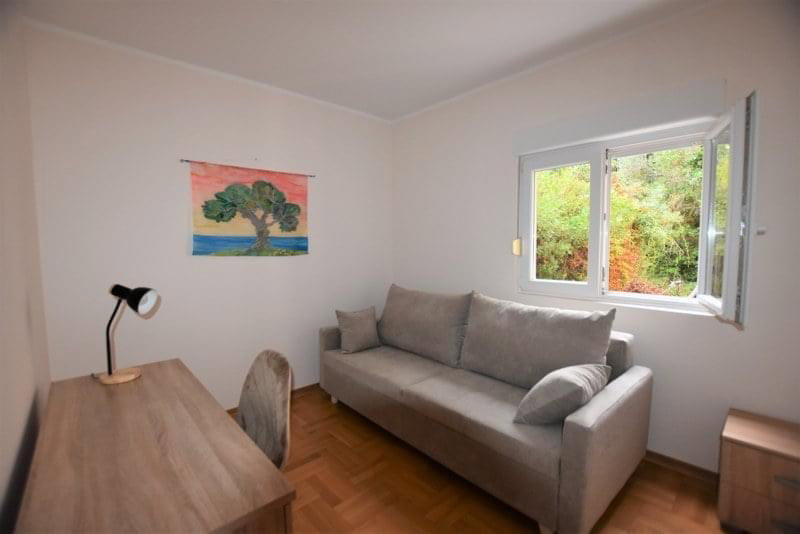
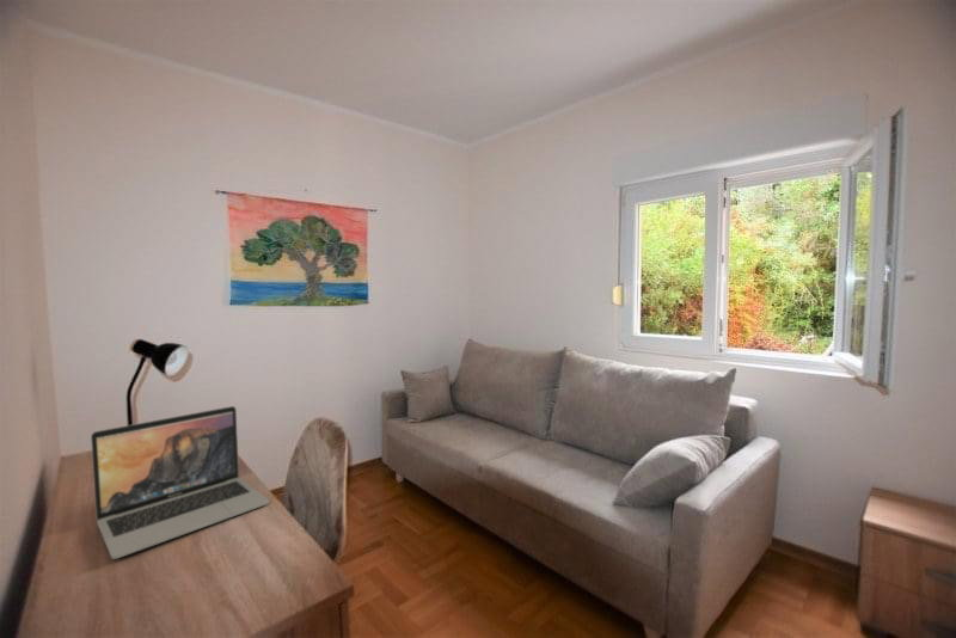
+ laptop [90,405,270,560]
